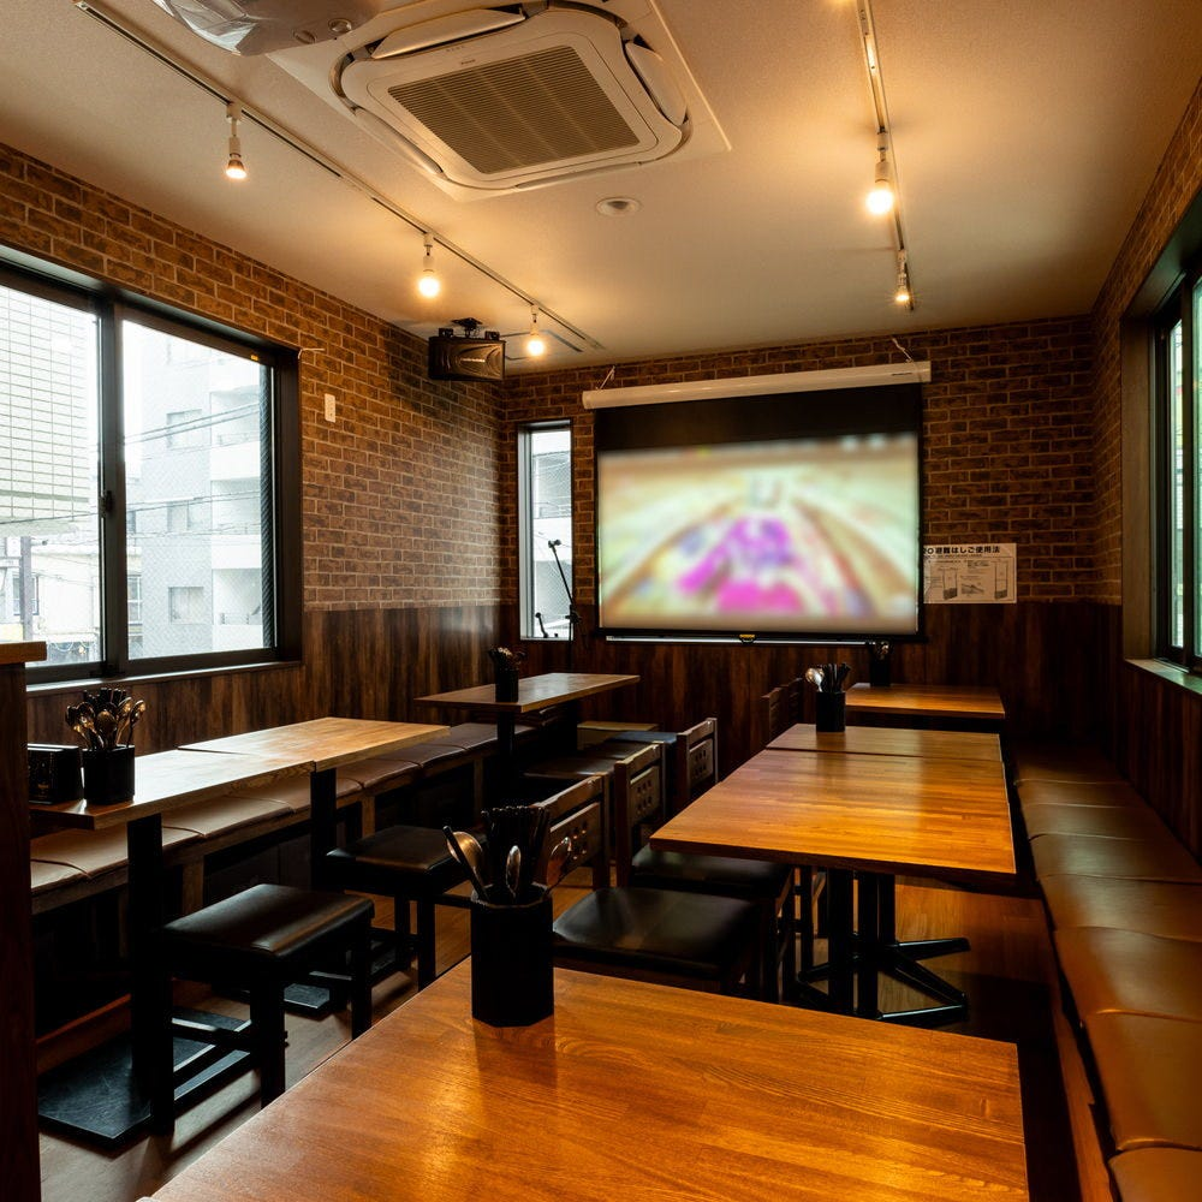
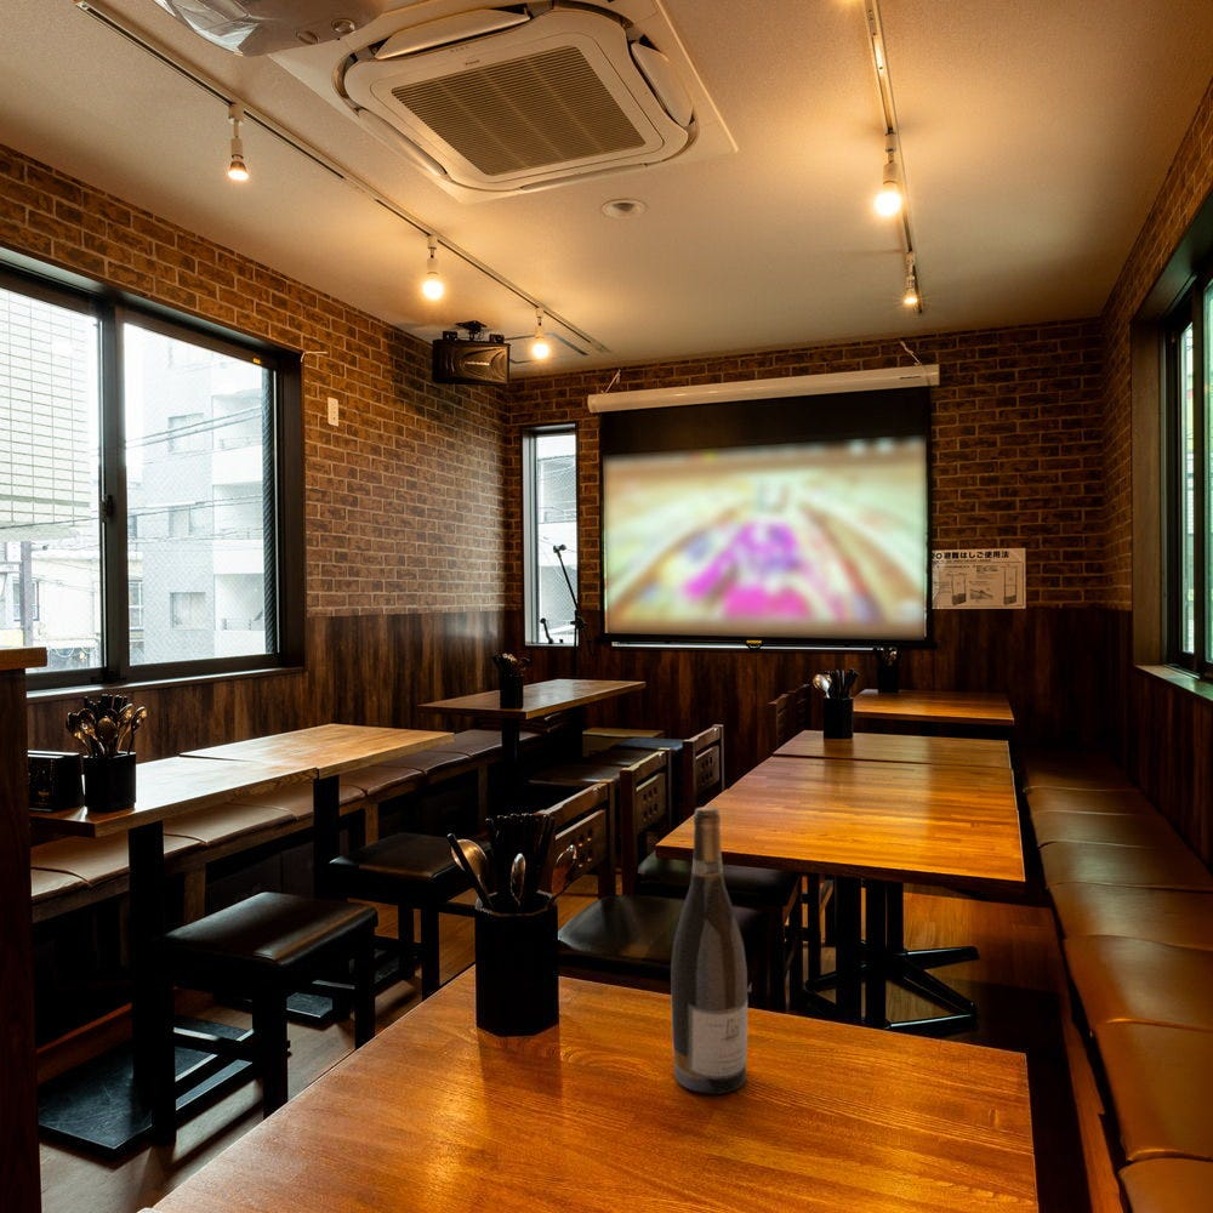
+ wine bottle [670,805,748,1095]
